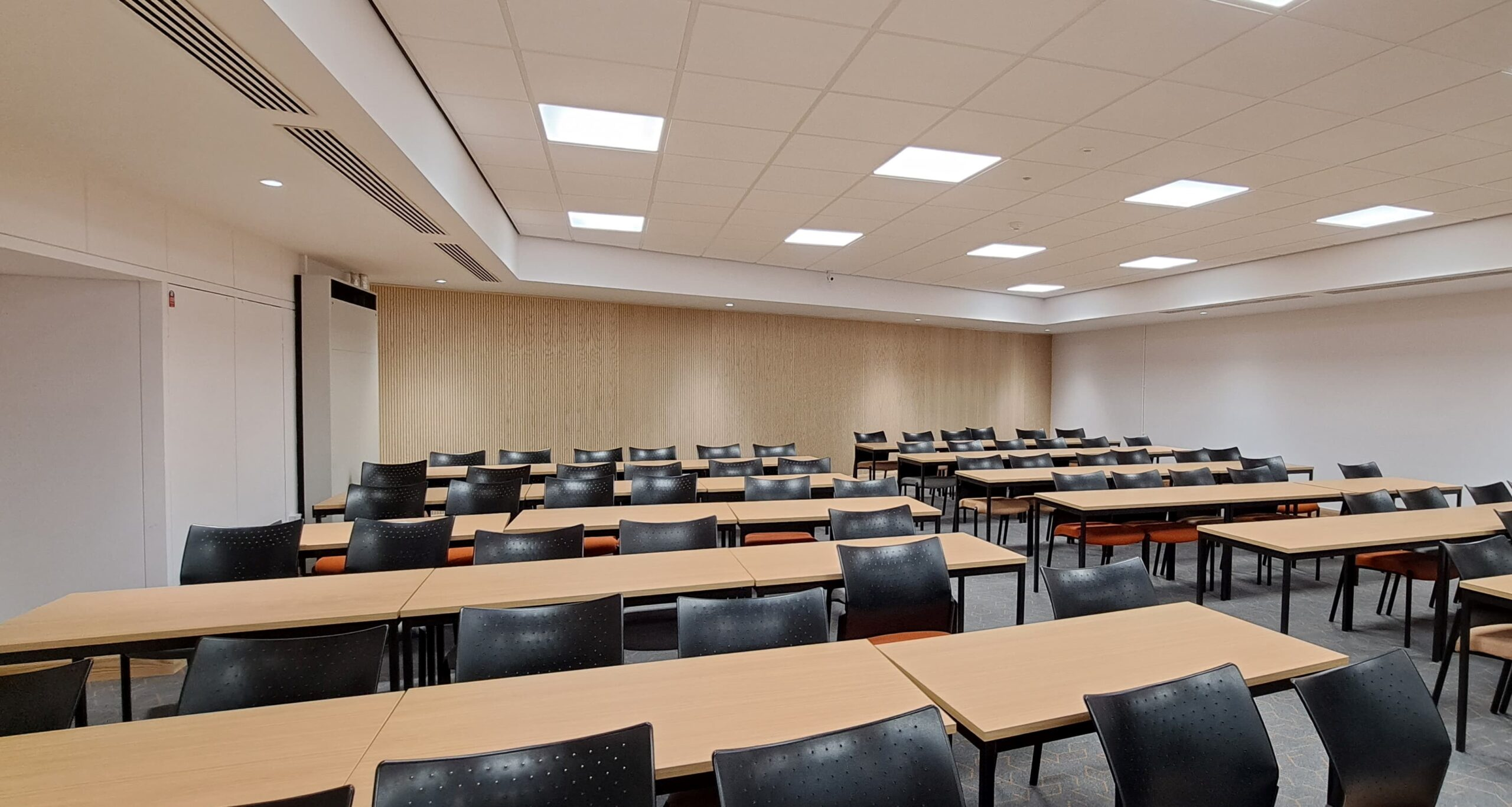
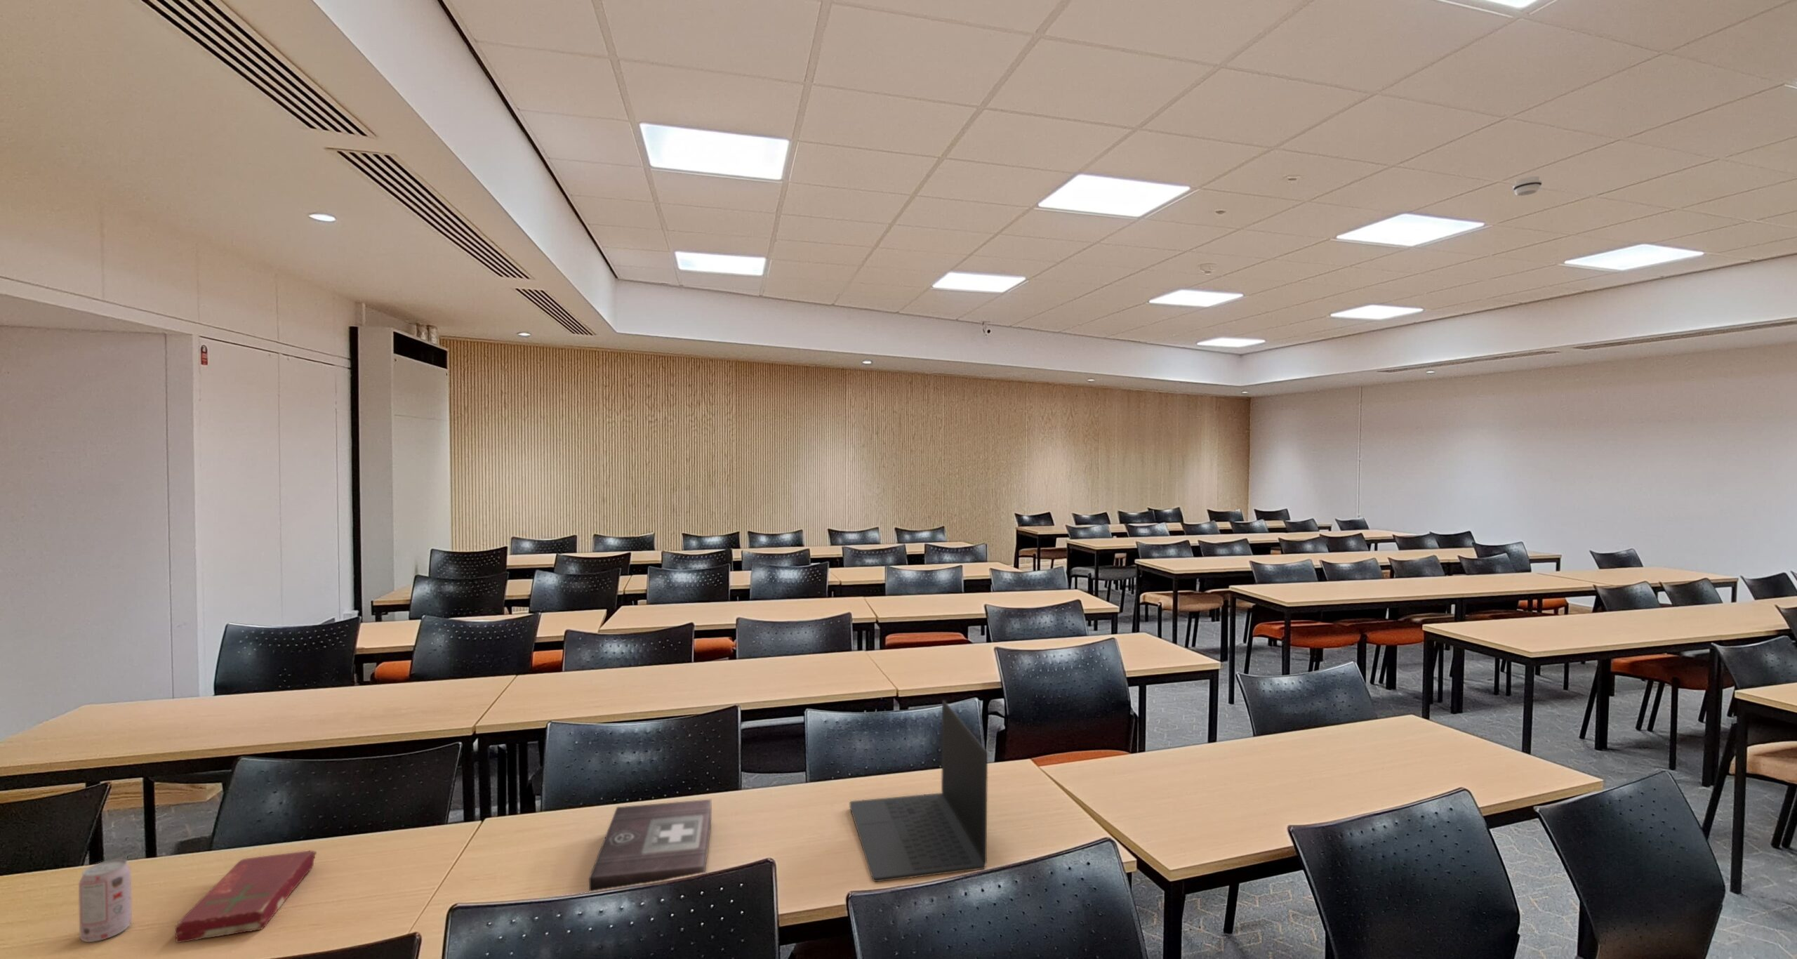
+ book [174,850,317,944]
+ beverage can [78,858,133,942]
+ laptop [850,699,989,883]
+ smoke detector [1512,176,1543,196]
+ first aid kit [588,799,712,892]
